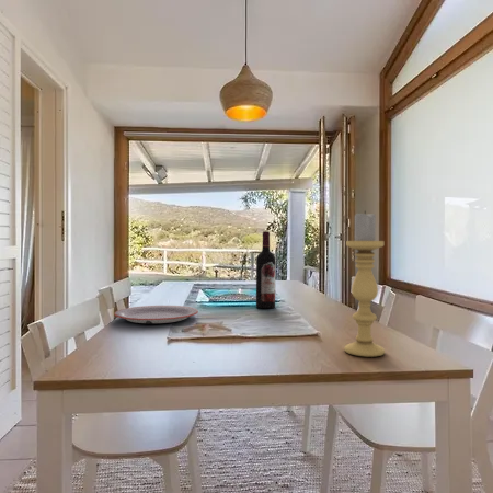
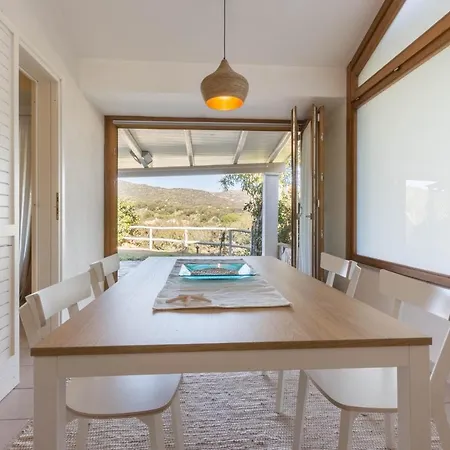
- candle holder [344,209,386,358]
- plate [114,305,199,324]
- wine bottle [255,230,277,309]
